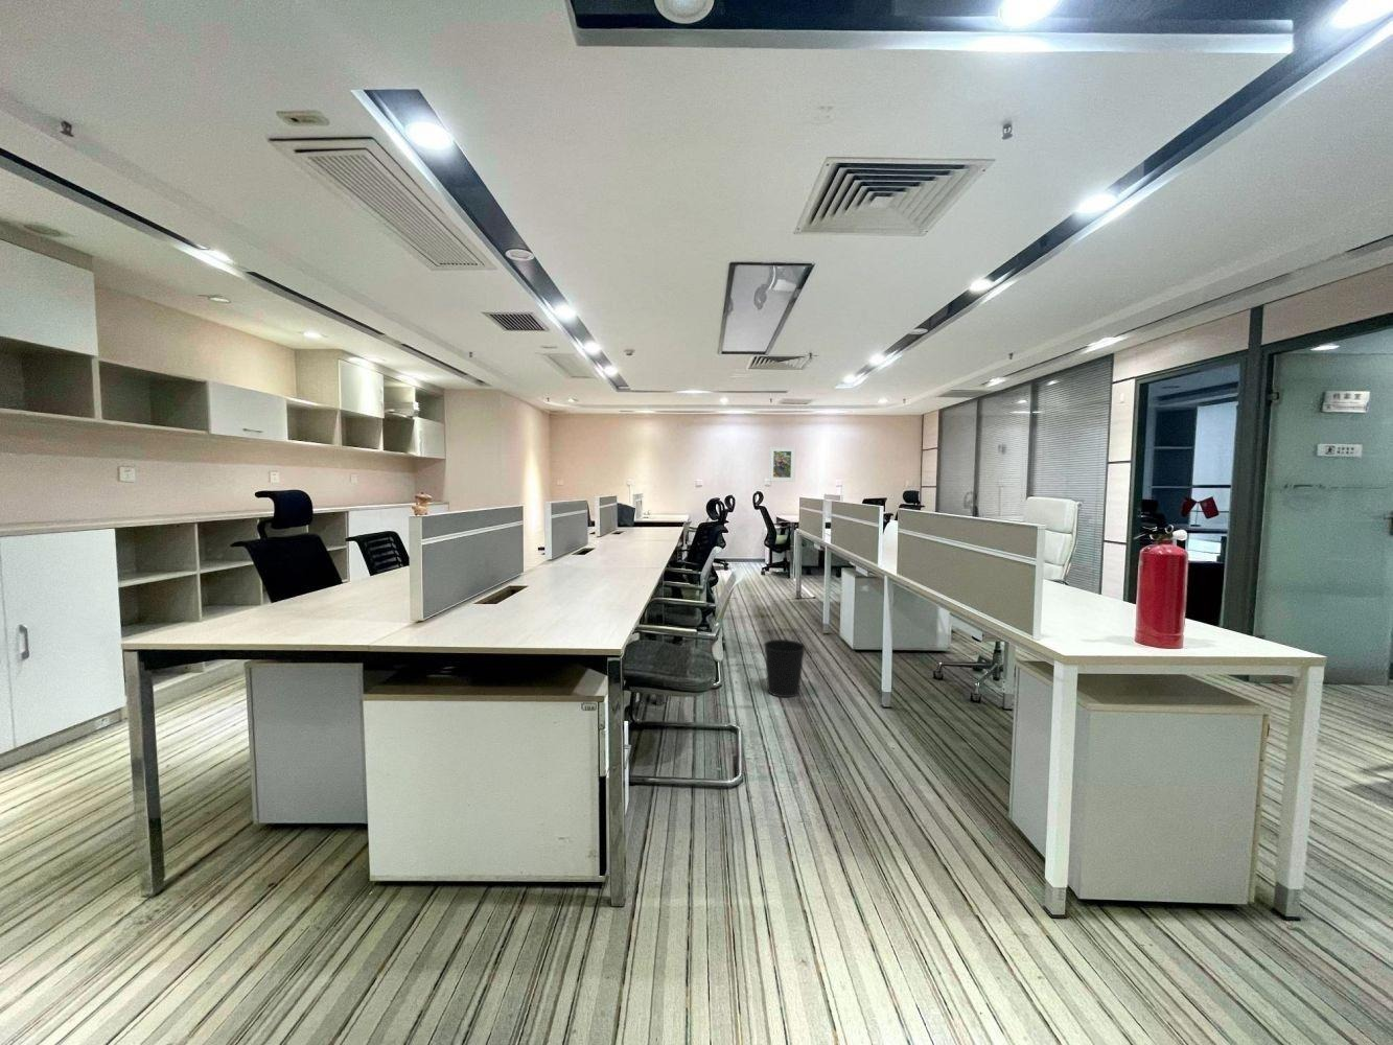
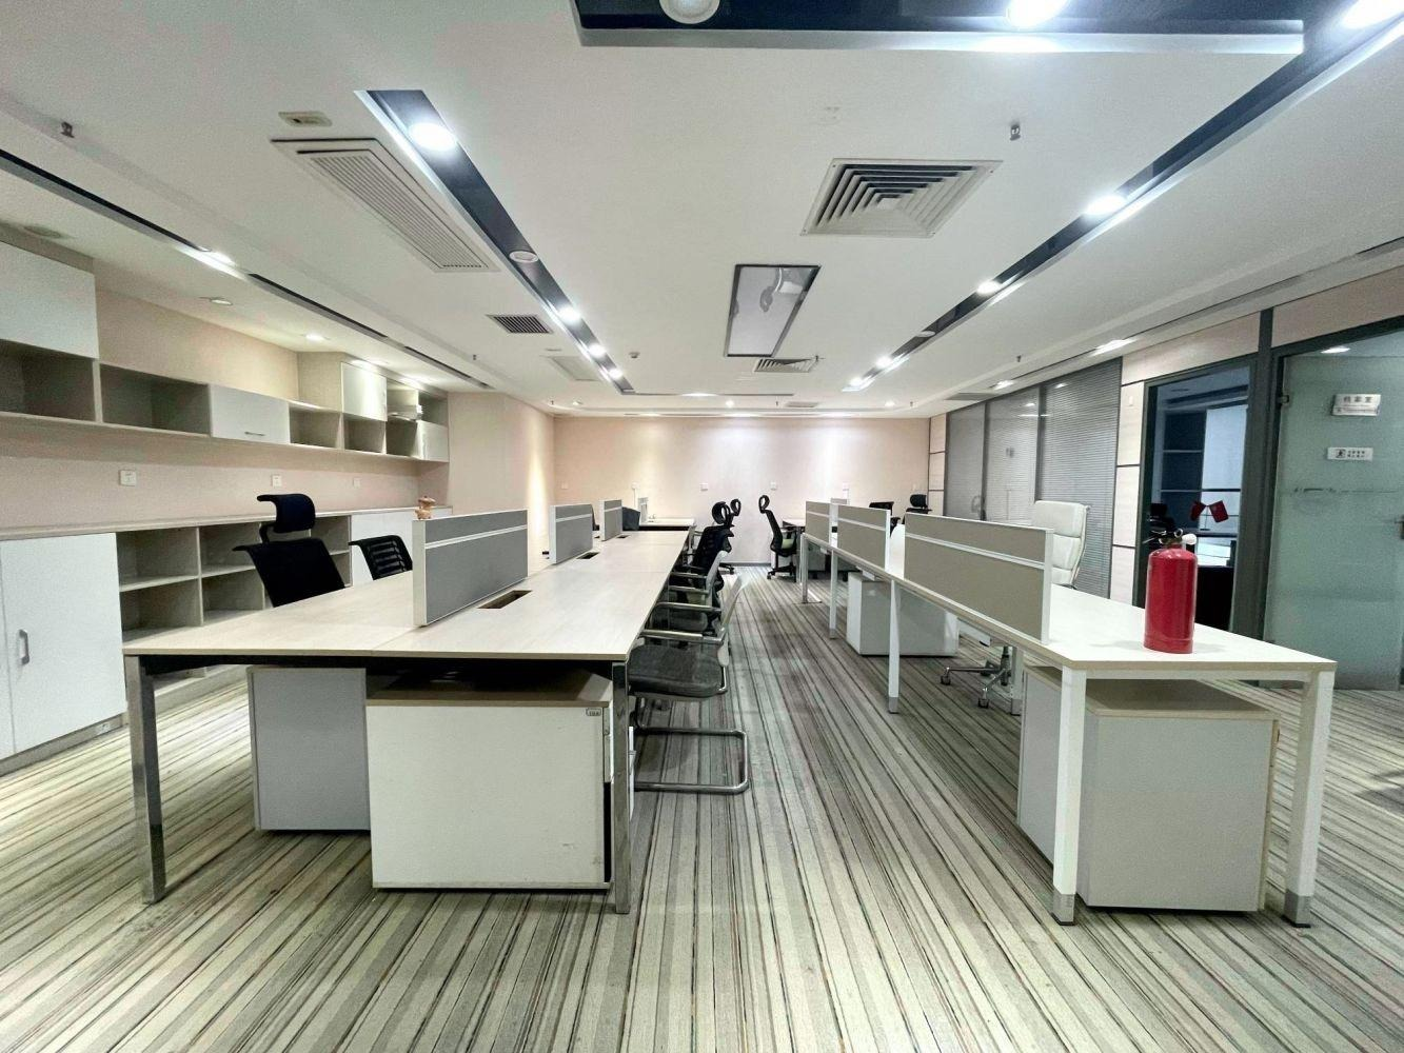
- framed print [768,447,796,483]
- wastebasket [763,639,807,698]
